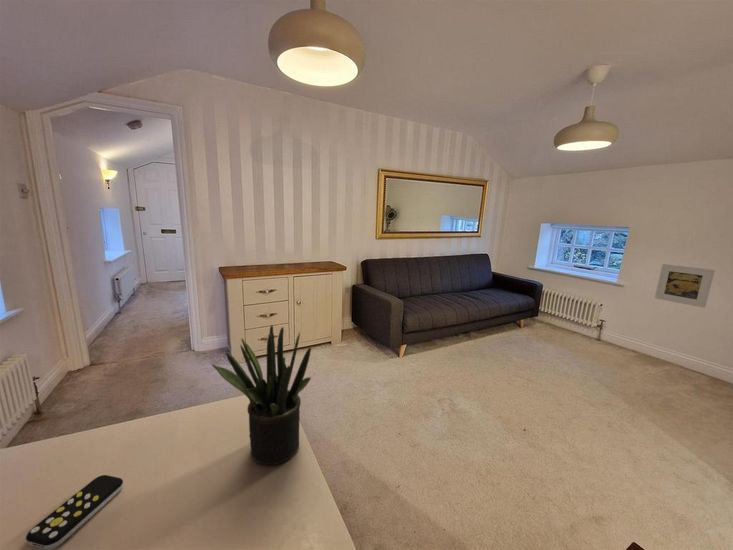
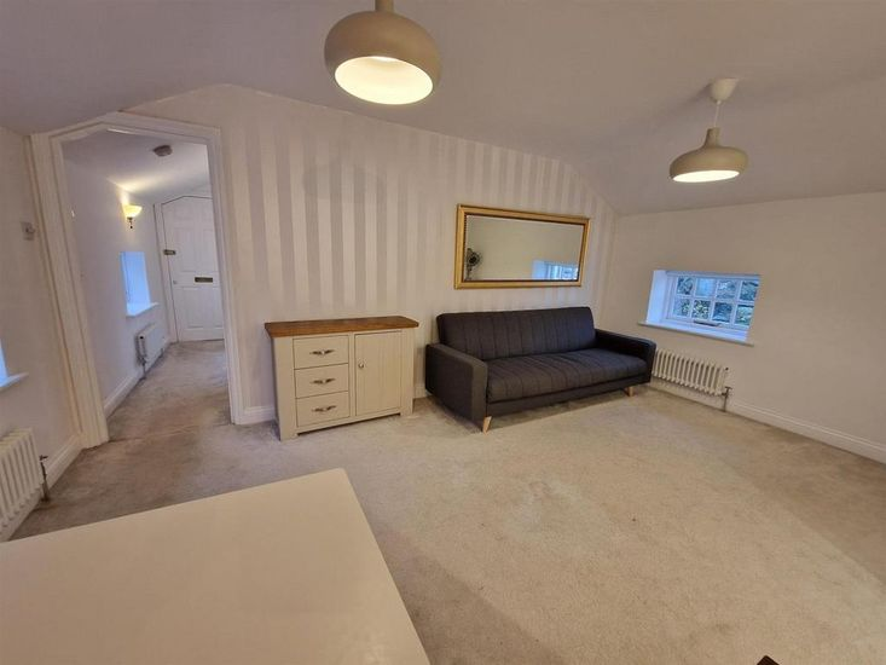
- remote control [25,474,124,550]
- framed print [654,263,716,309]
- potted plant [211,324,312,466]
